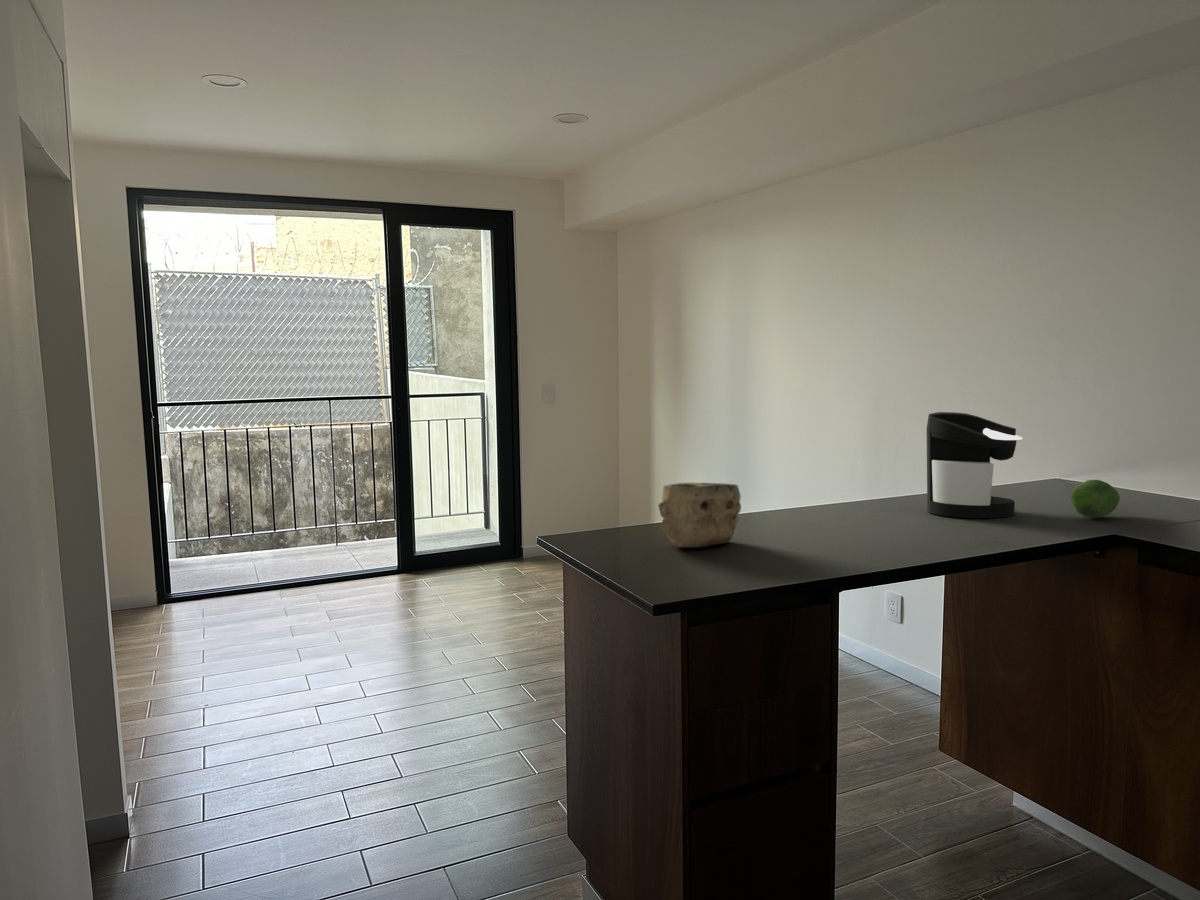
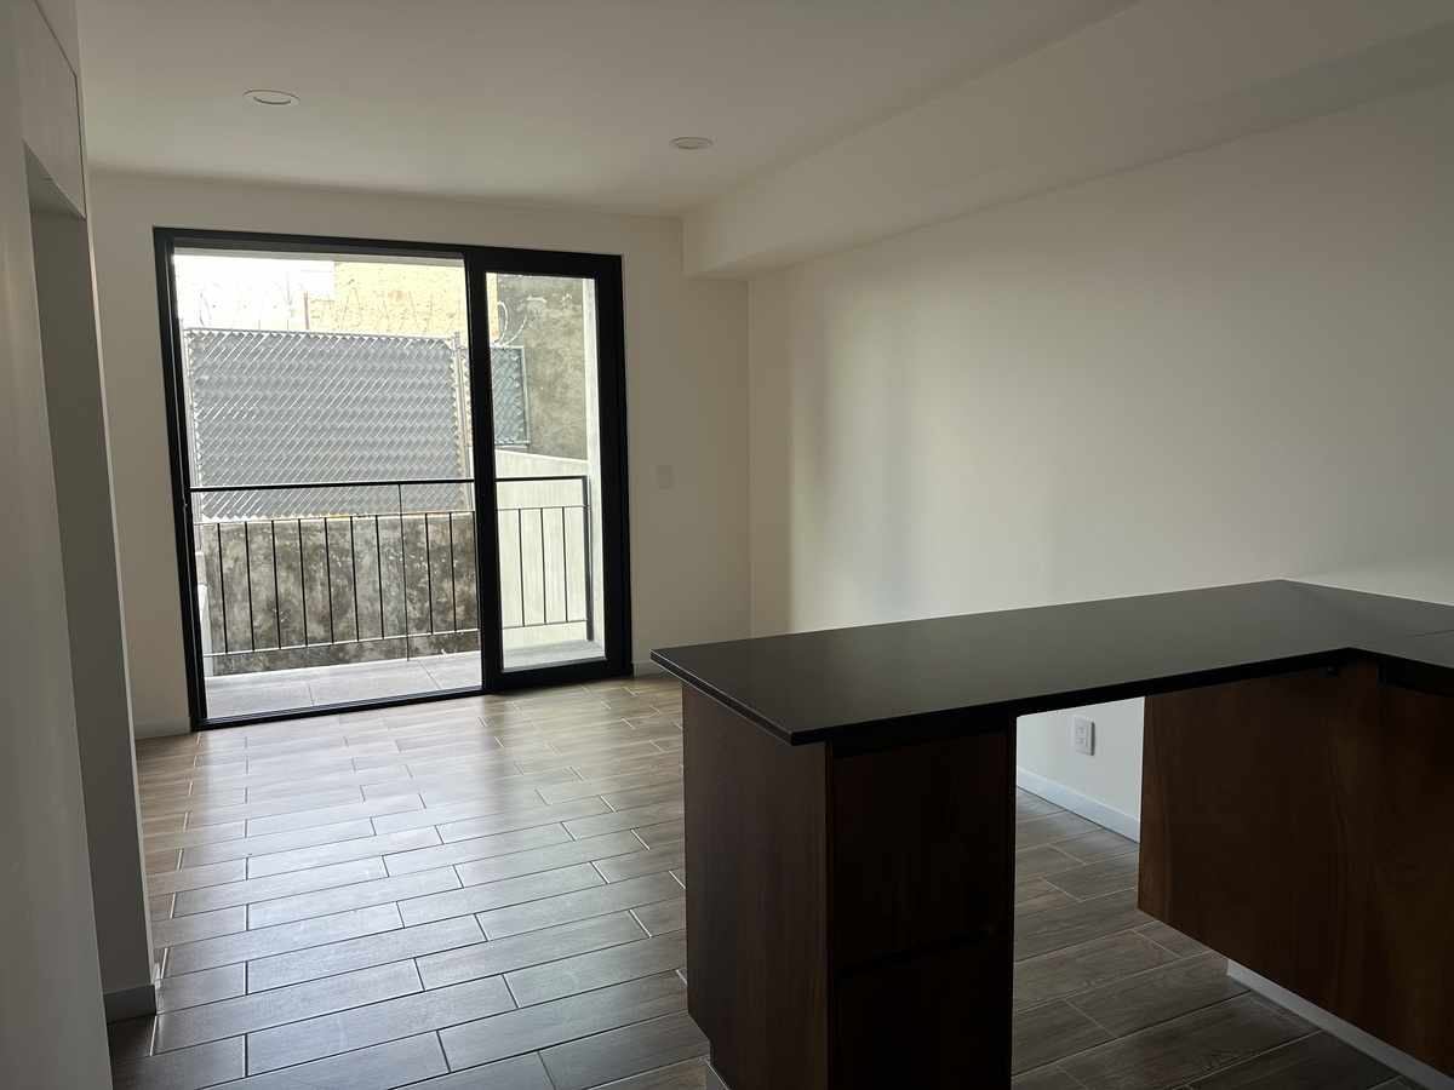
- fruit [1070,479,1121,519]
- bowl [657,482,742,549]
- coffee maker [926,411,1023,519]
